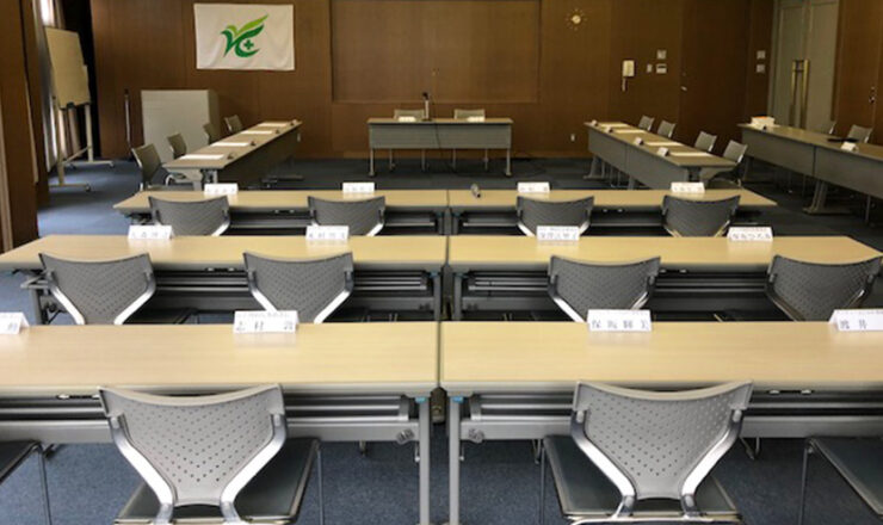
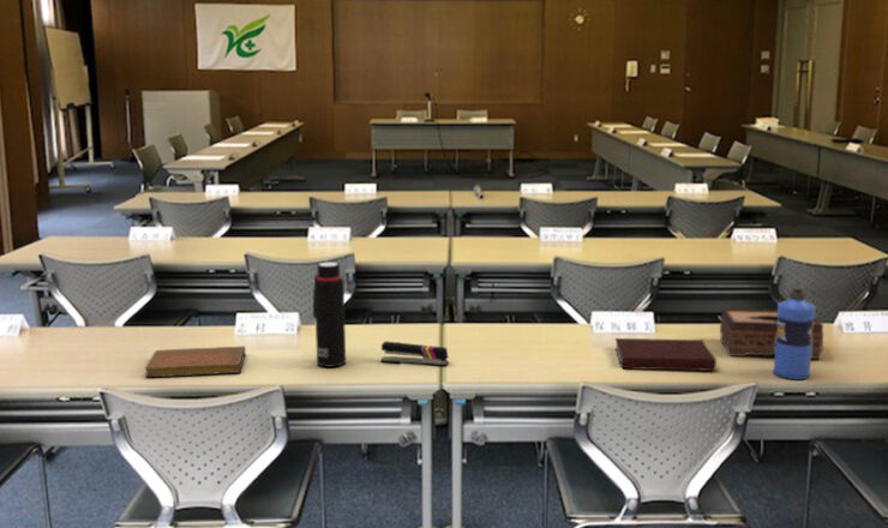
+ stapler [379,340,450,367]
+ water bottle [773,282,816,380]
+ tissue box [719,307,824,360]
+ notebook [613,337,718,372]
+ water bottle [312,262,347,368]
+ notebook [144,346,246,378]
